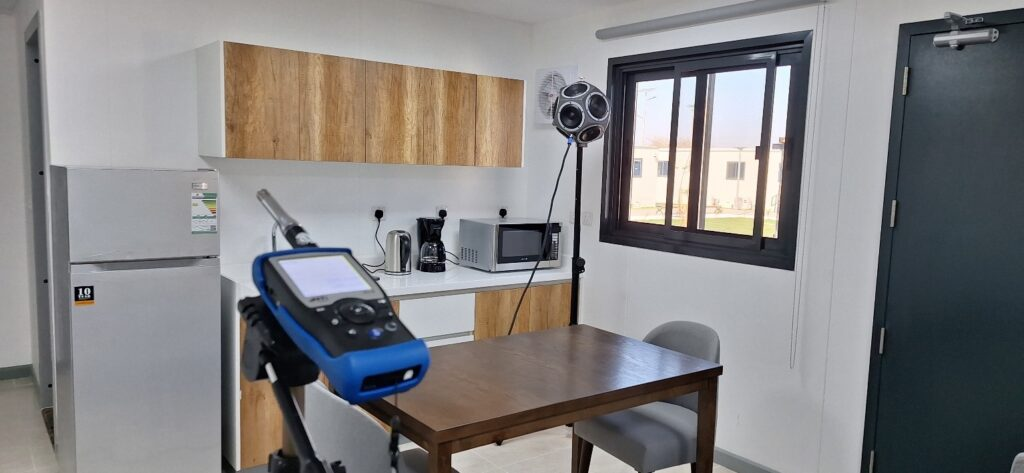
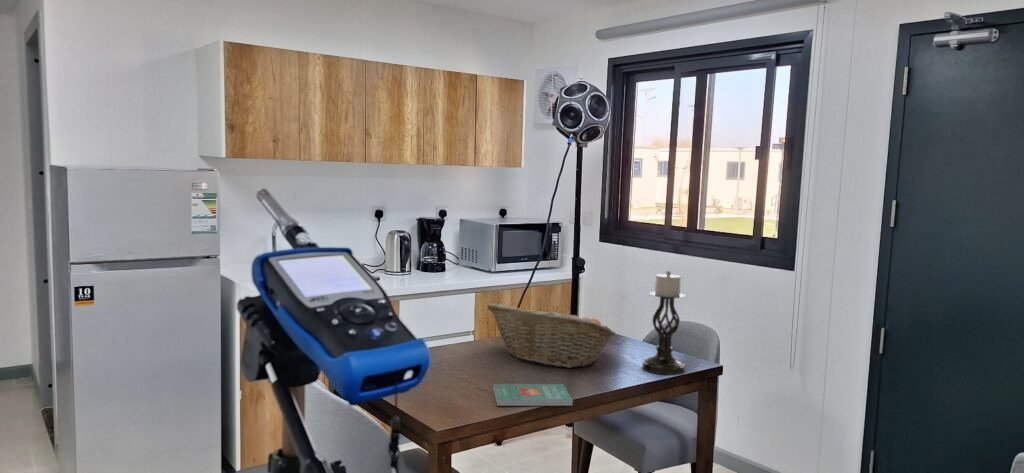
+ candle holder [641,270,687,376]
+ book [492,383,574,407]
+ fruit basket [486,302,617,369]
